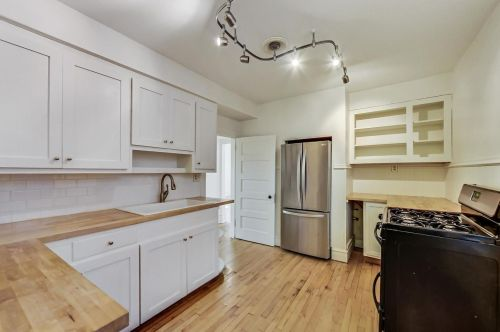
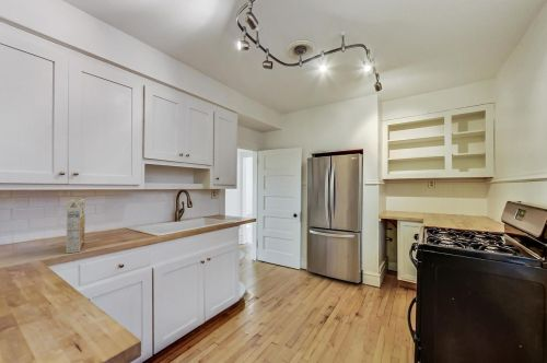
+ cereal box [66,198,86,254]
